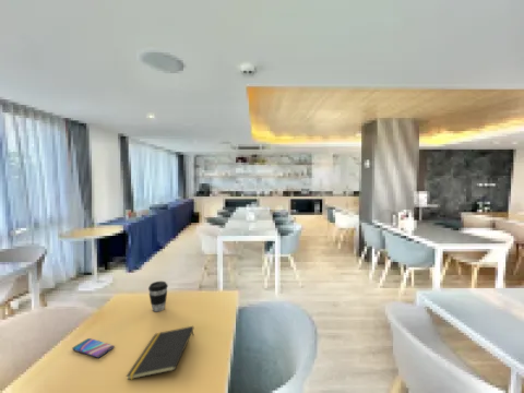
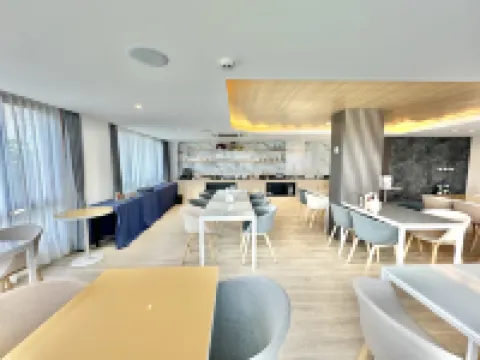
- coffee cup [147,281,169,312]
- notepad [126,325,194,381]
- smartphone [71,337,116,359]
